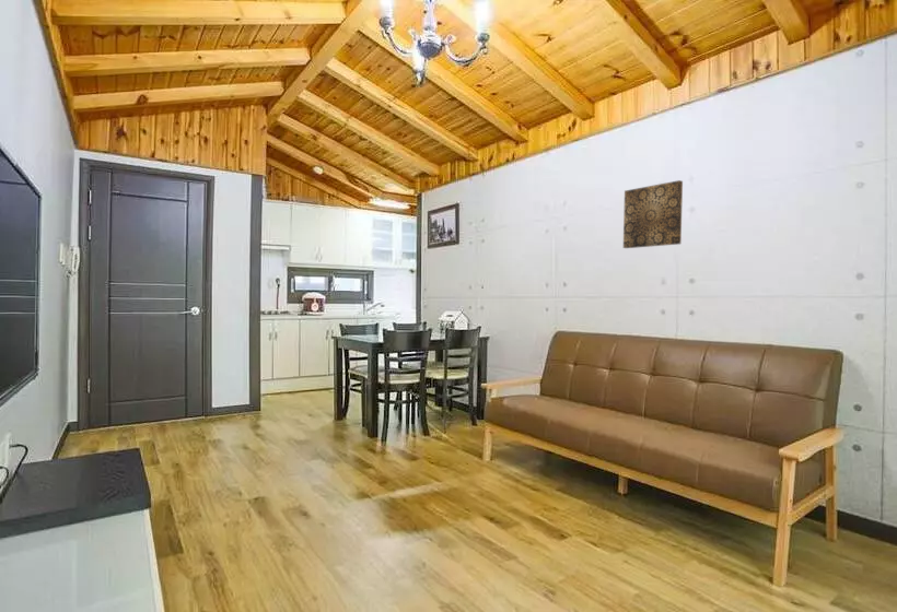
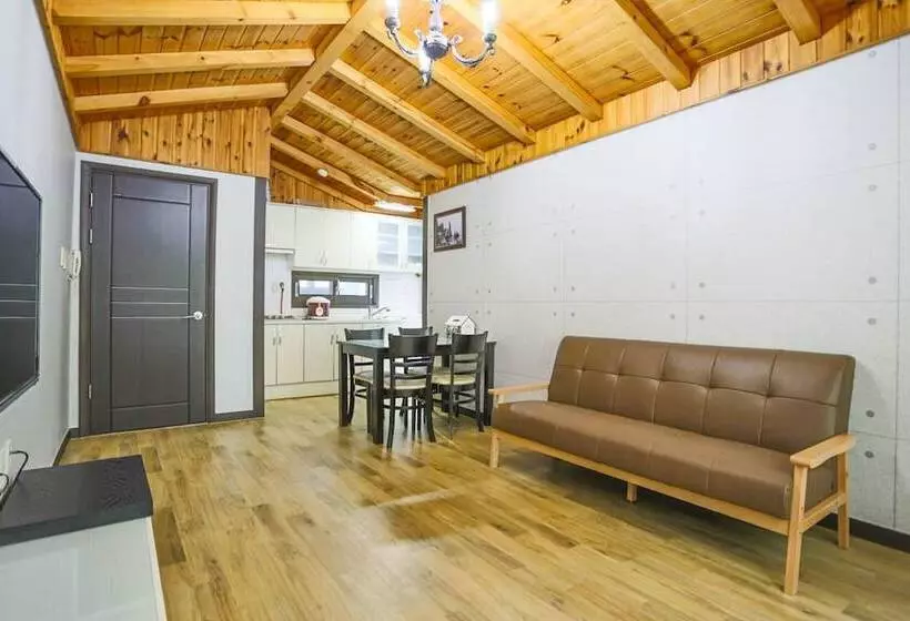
- wall art [622,179,684,249]
